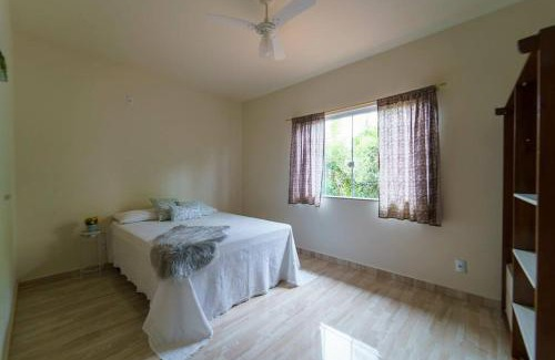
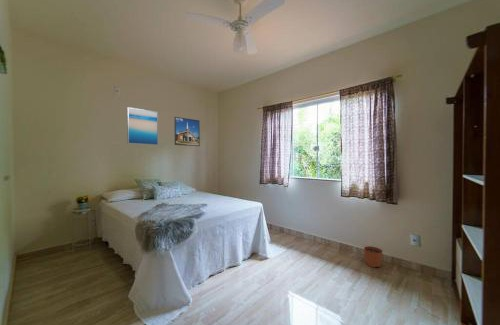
+ wall art [126,106,159,146]
+ plant pot [363,244,384,268]
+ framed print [174,116,201,147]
